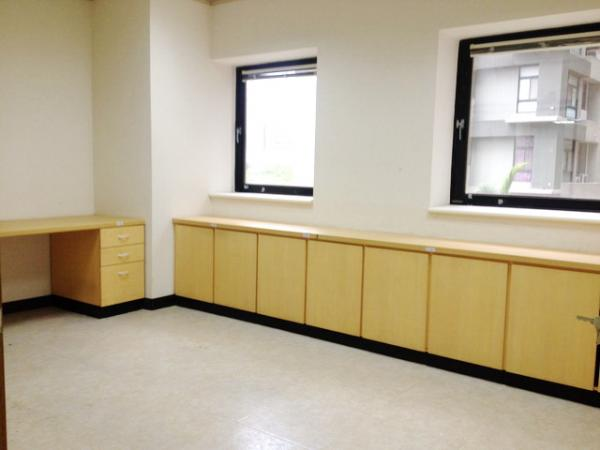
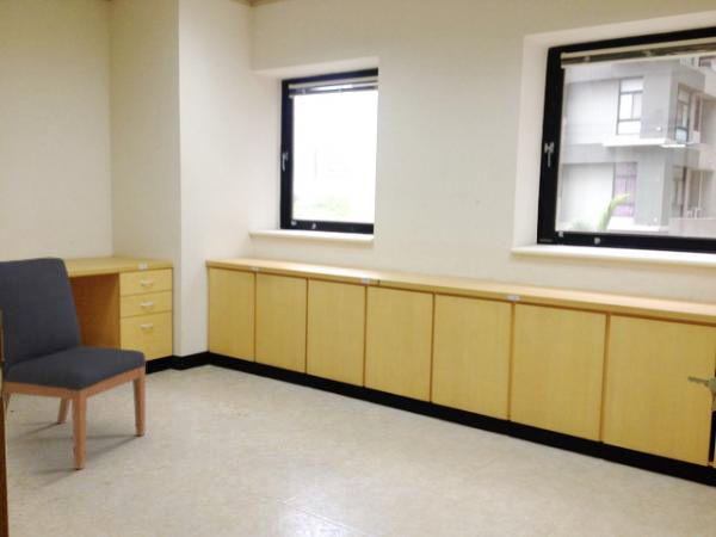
+ chair [0,257,147,470]
